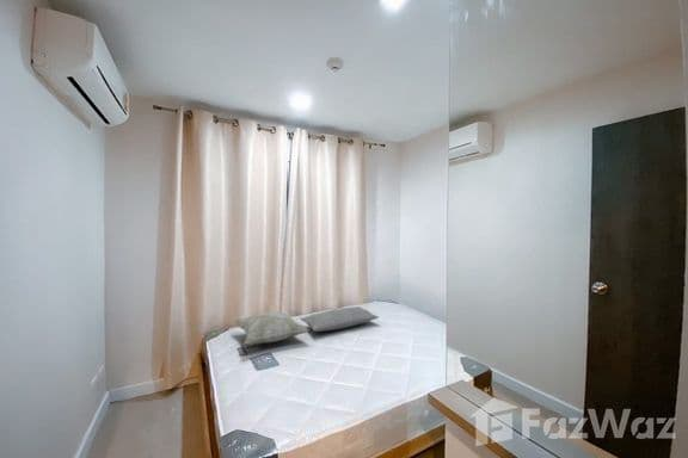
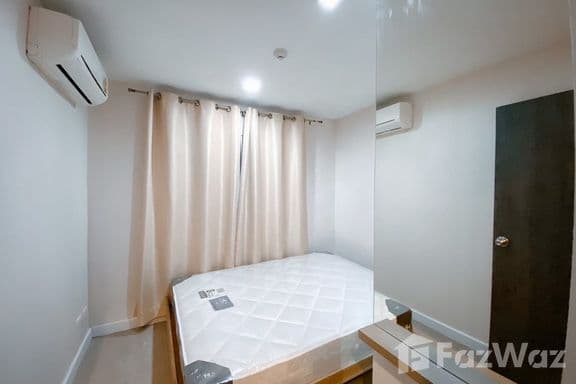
- pillow [299,305,380,333]
- decorative pillow [234,310,309,346]
